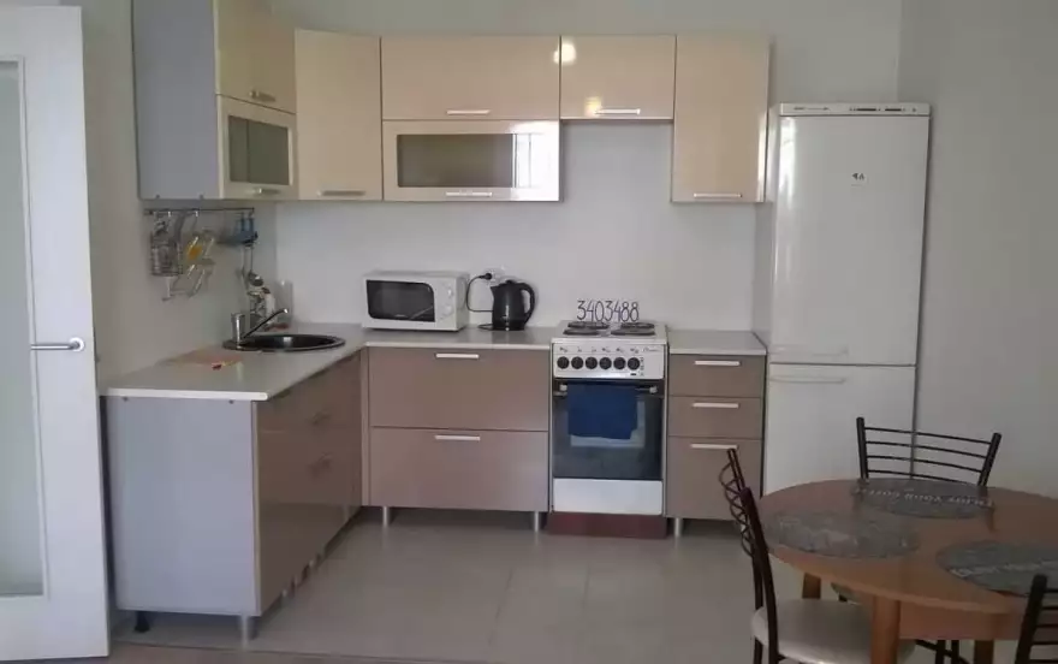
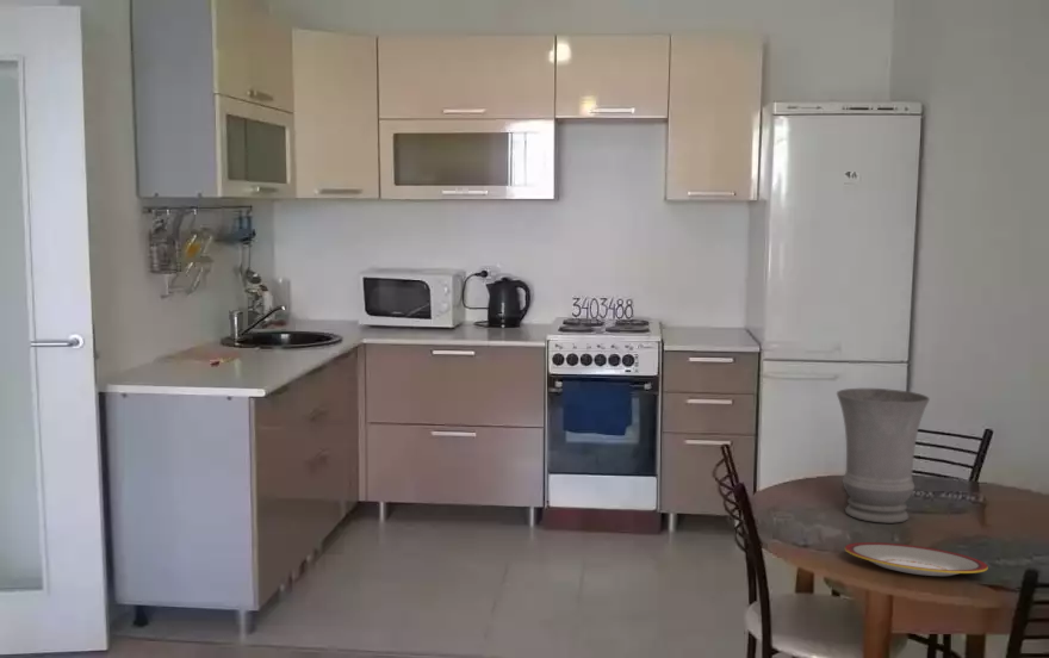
+ plate [844,541,989,577]
+ vase [836,387,931,524]
